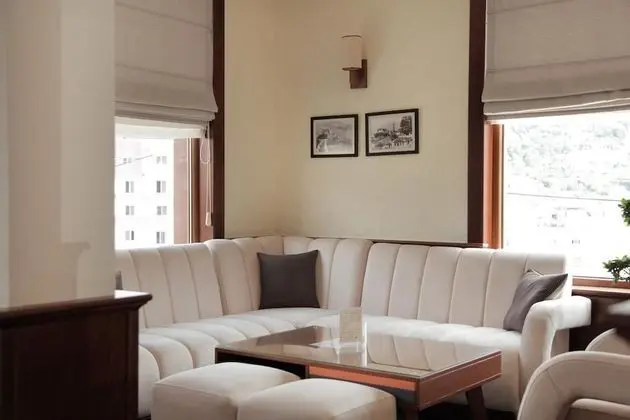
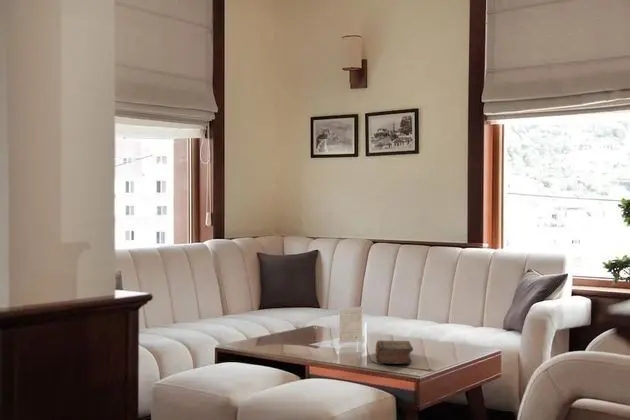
+ book [375,340,414,365]
